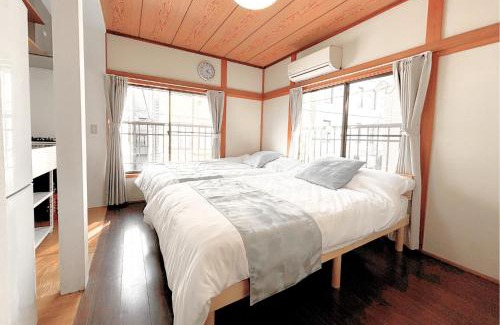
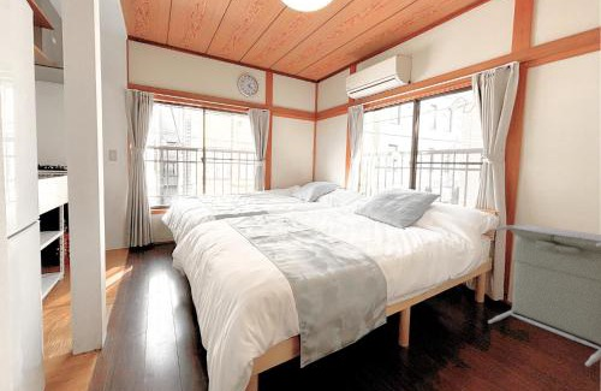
+ laundry hamper [487,223,601,368]
